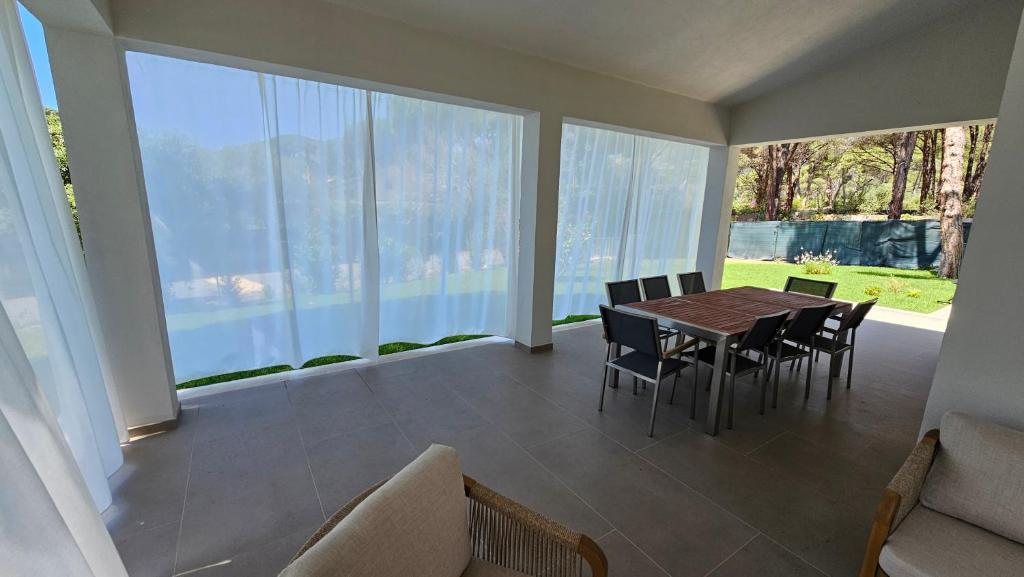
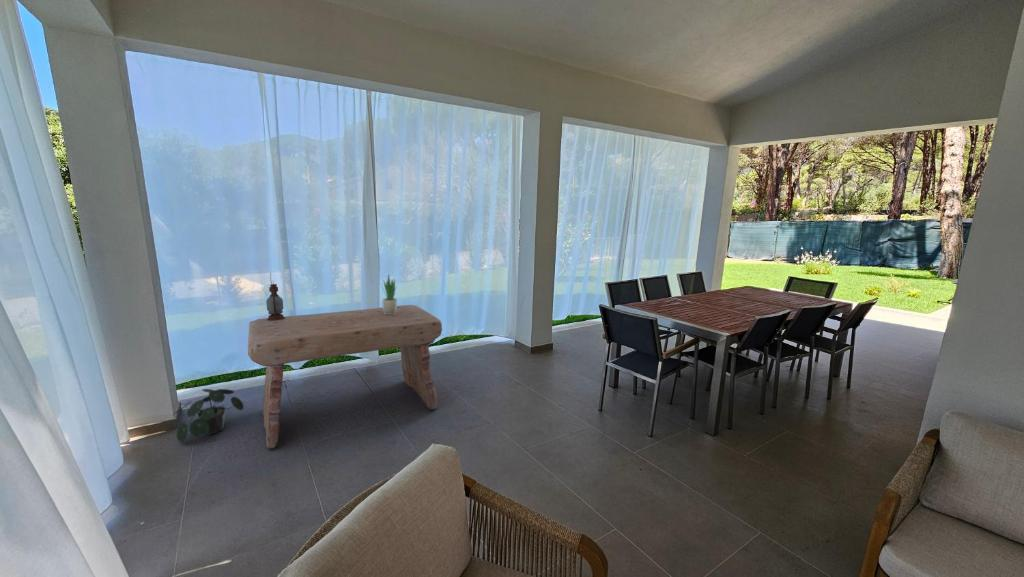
+ lantern [265,272,285,321]
+ potted plant [380,273,398,314]
+ step stool [247,304,443,449]
+ potted plant [174,388,245,443]
